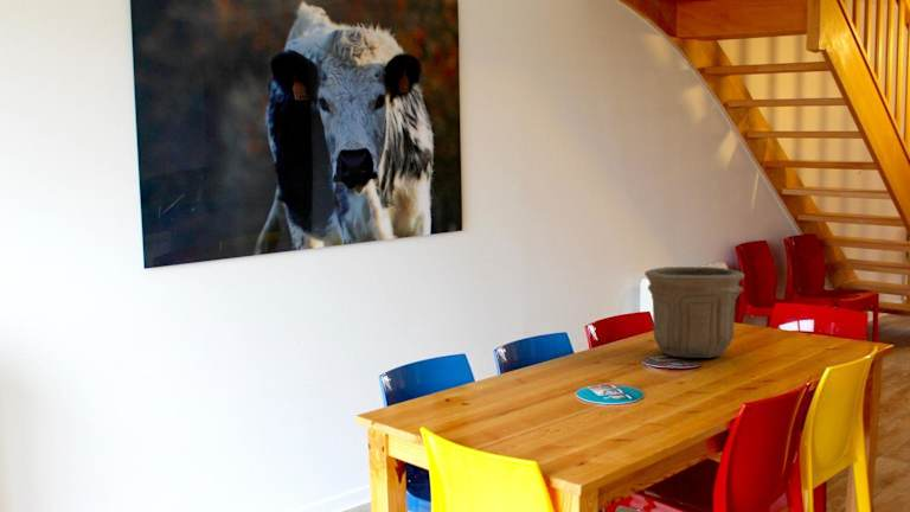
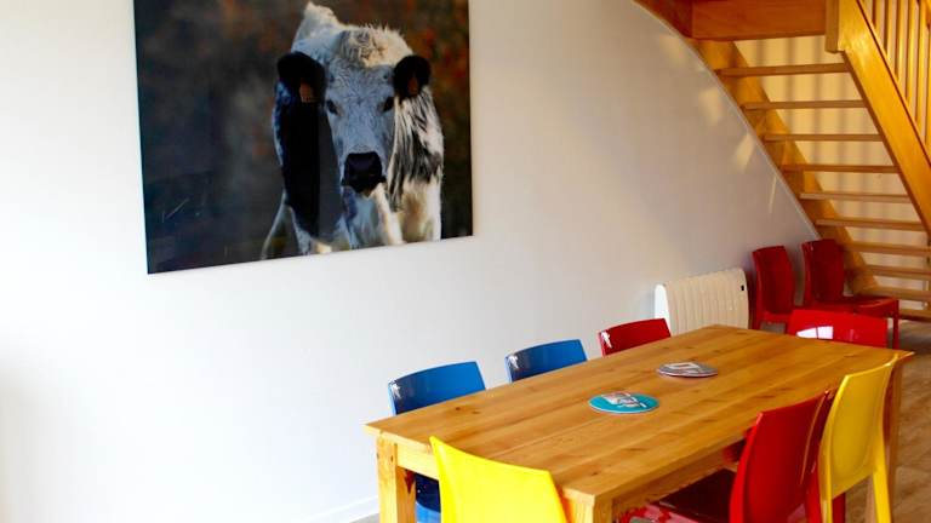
- flower pot [643,265,745,359]
